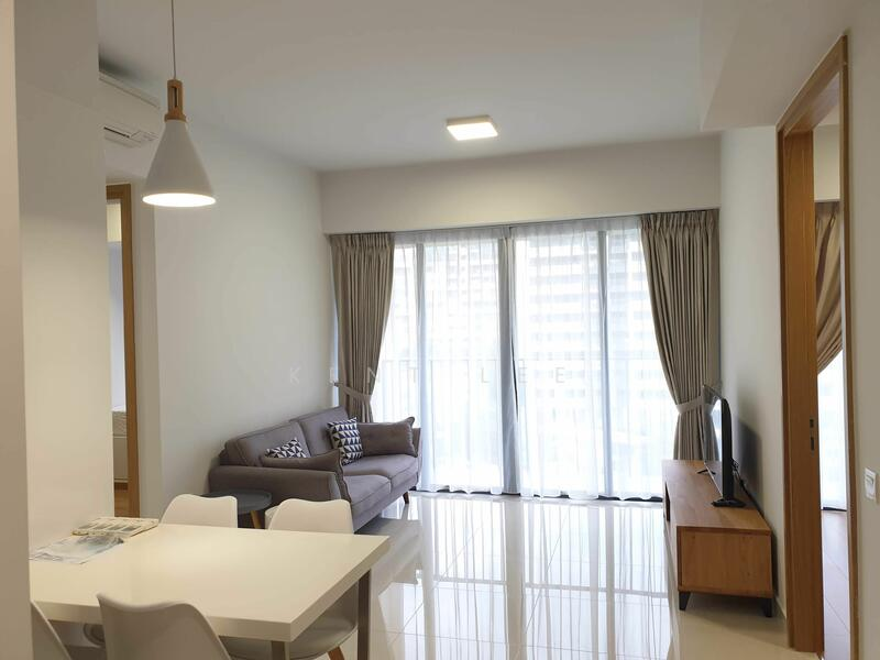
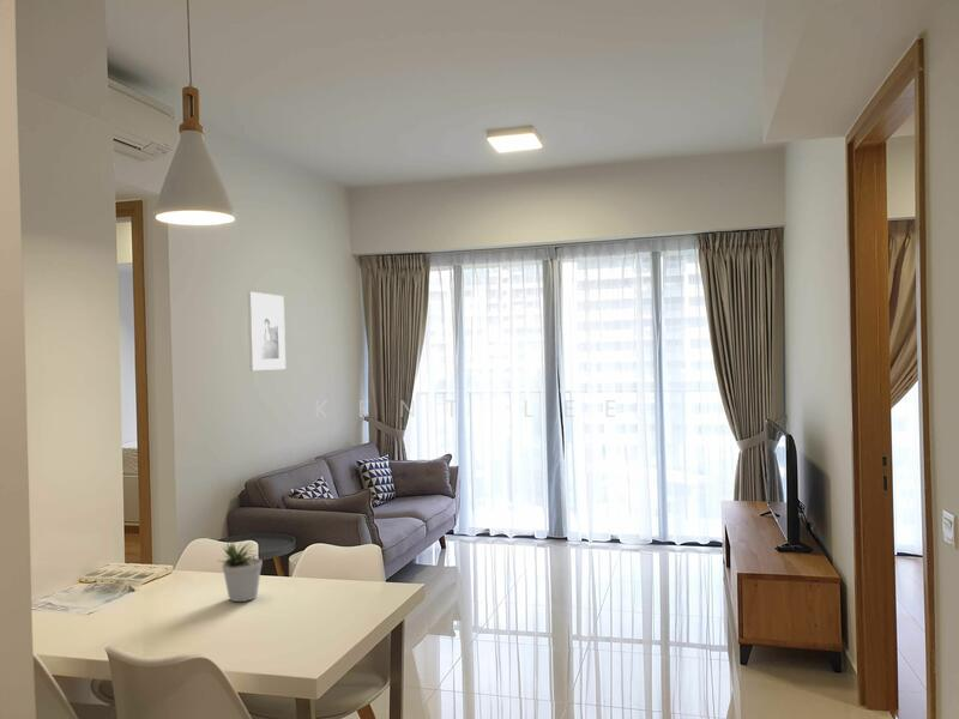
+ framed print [247,291,287,371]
+ potted plant [217,540,264,603]
